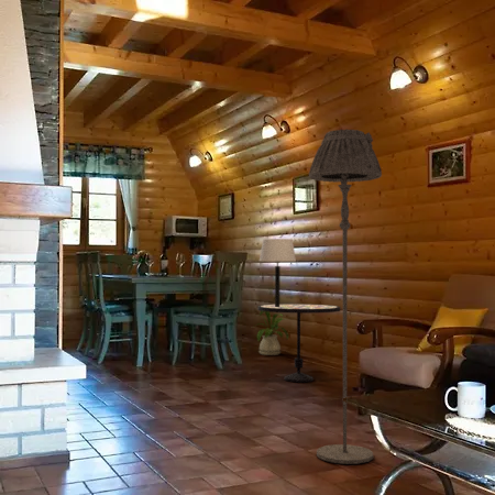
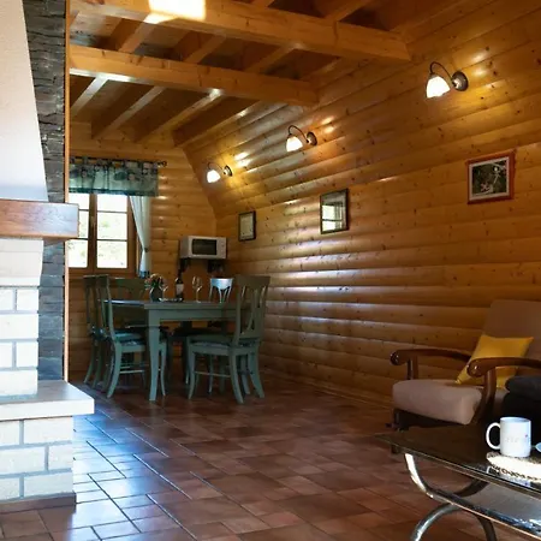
- house plant [253,311,289,356]
- table lamp [258,238,297,307]
- floor lamp [308,128,383,465]
- side table [256,304,341,383]
